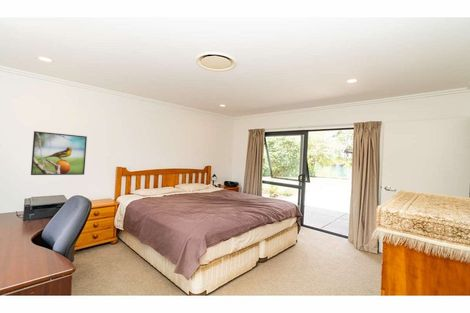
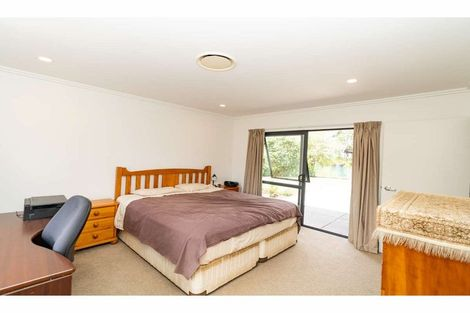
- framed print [30,130,88,176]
